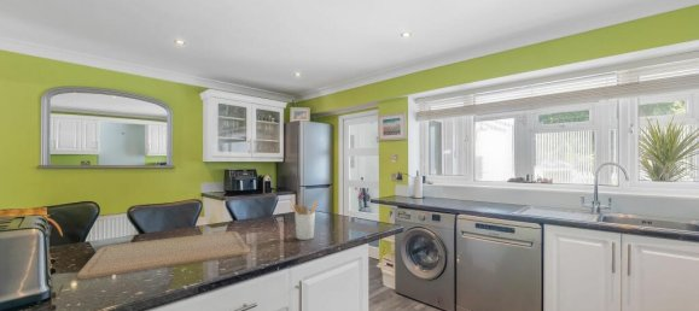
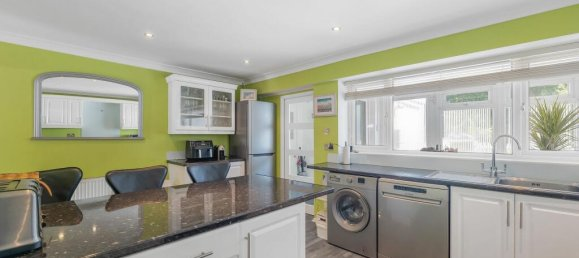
- utensil holder [290,200,319,241]
- chopping board [76,230,251,281]
